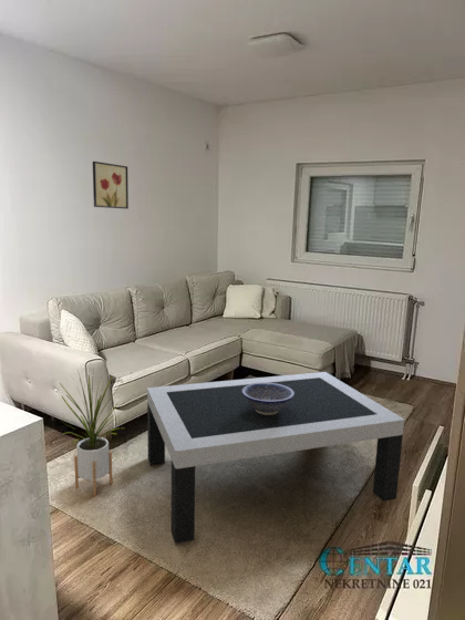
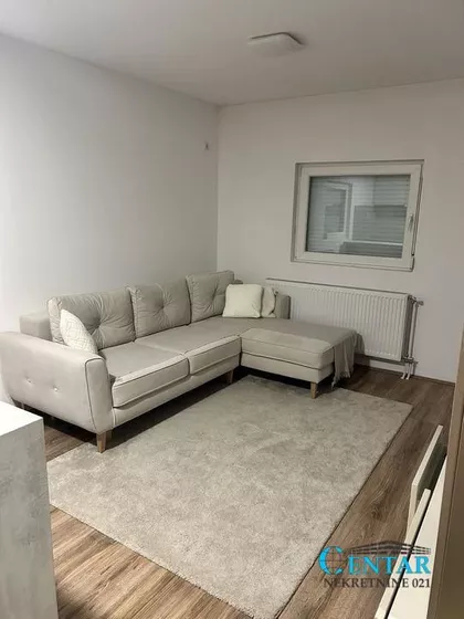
- house plant [59,368,126,497]
- coffee table [146,371,405,545]
- decorative bowl [241,383,294,415]
- wall art [92,161,130,210]
